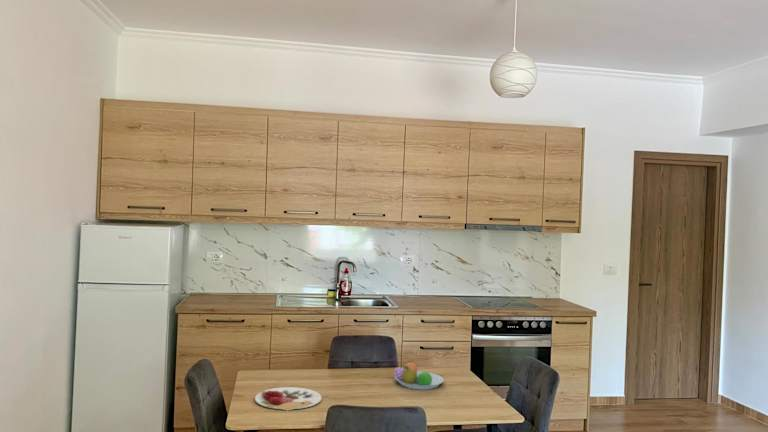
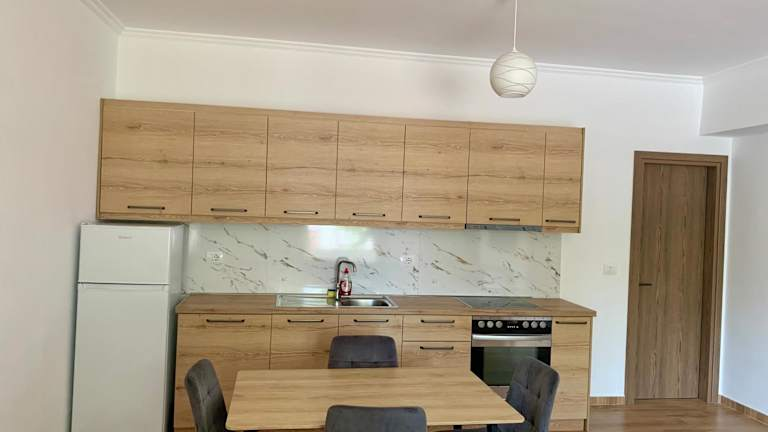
- fruit bowl [393,361,445,390]
- plate [254,386,323,410]
